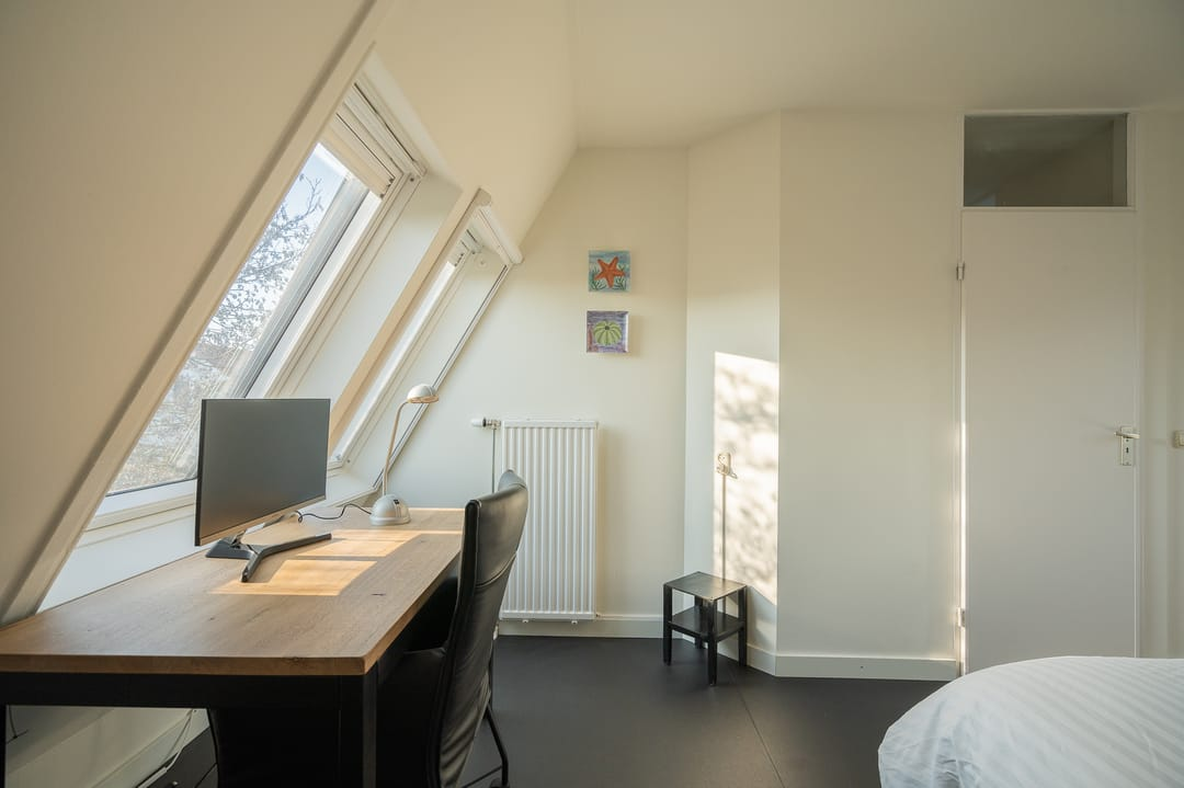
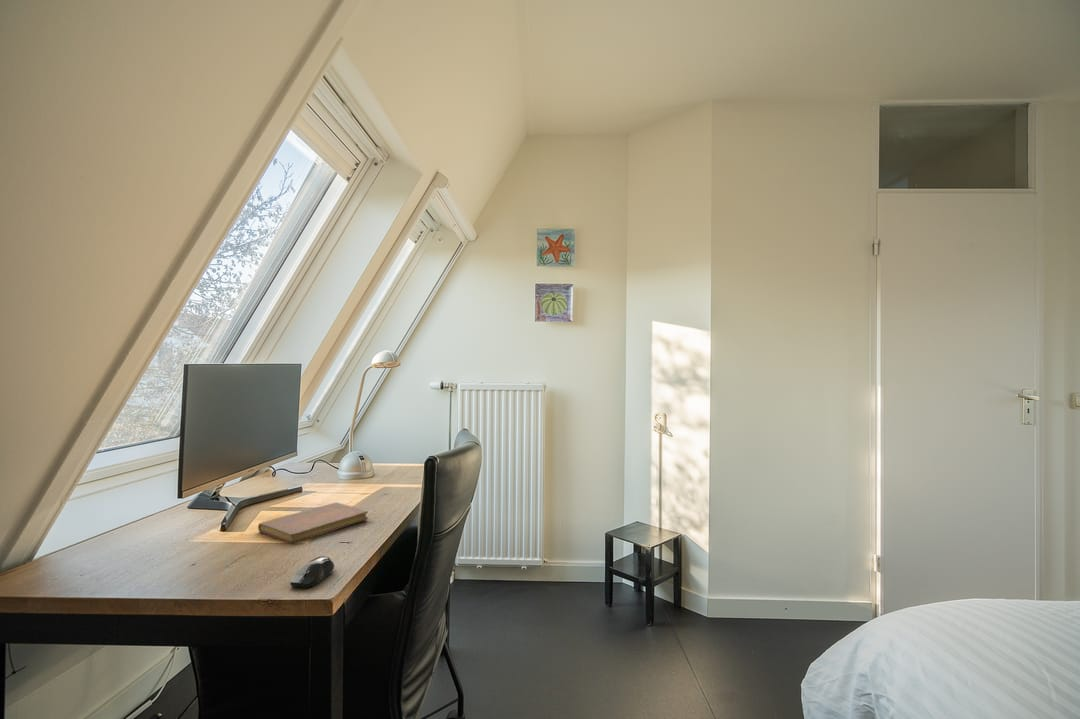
+ computer mouse [289,555,335,589]
+ notebook [257,502,369,544]
